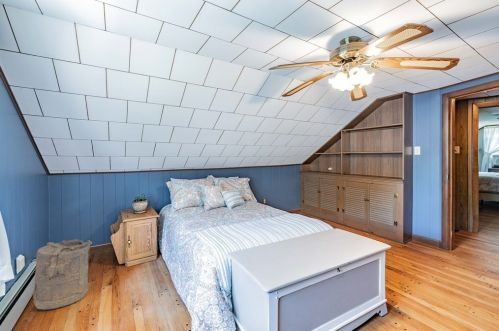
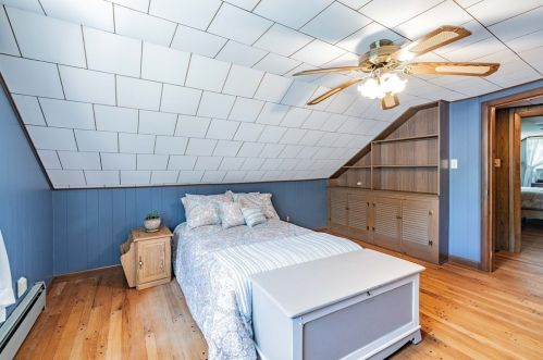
- laundry hamper [32,238,93,311]
